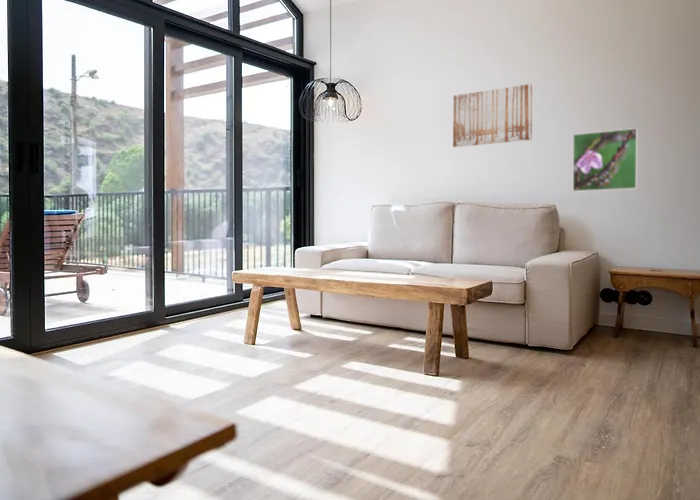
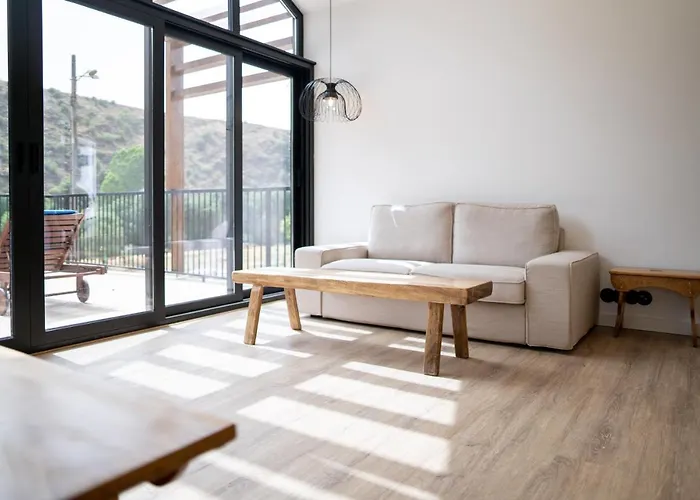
- wall art [452,83,533,148]
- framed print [572,127,639,193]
